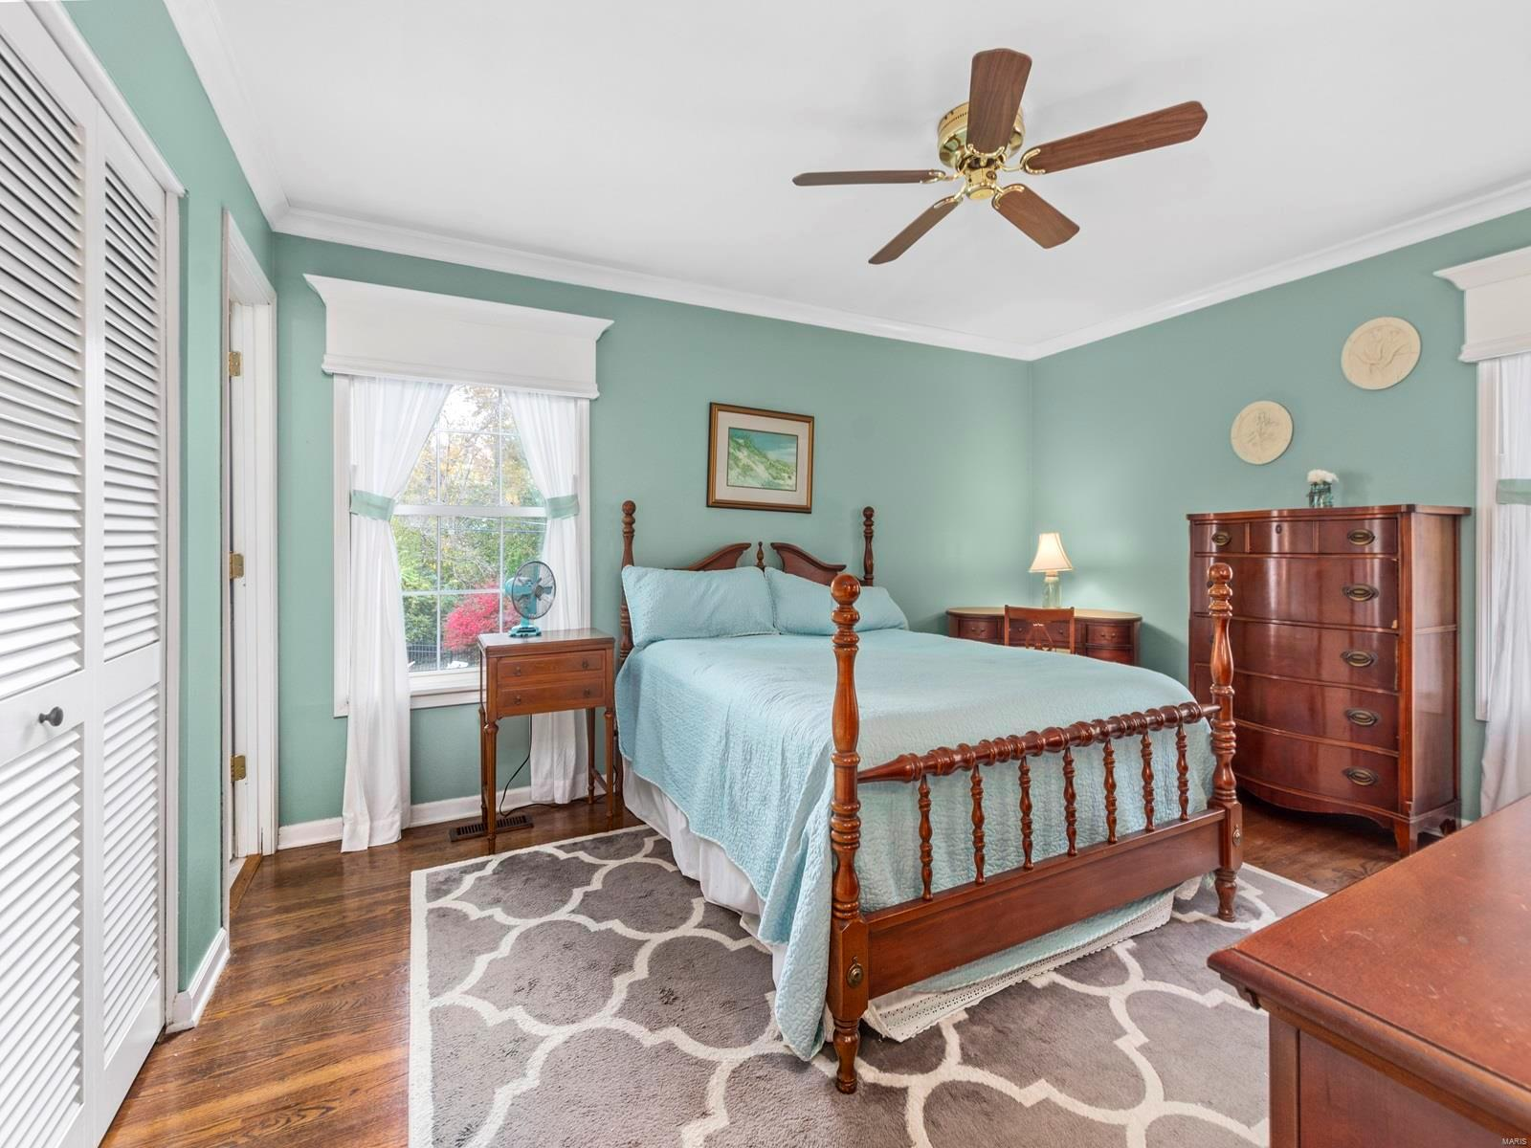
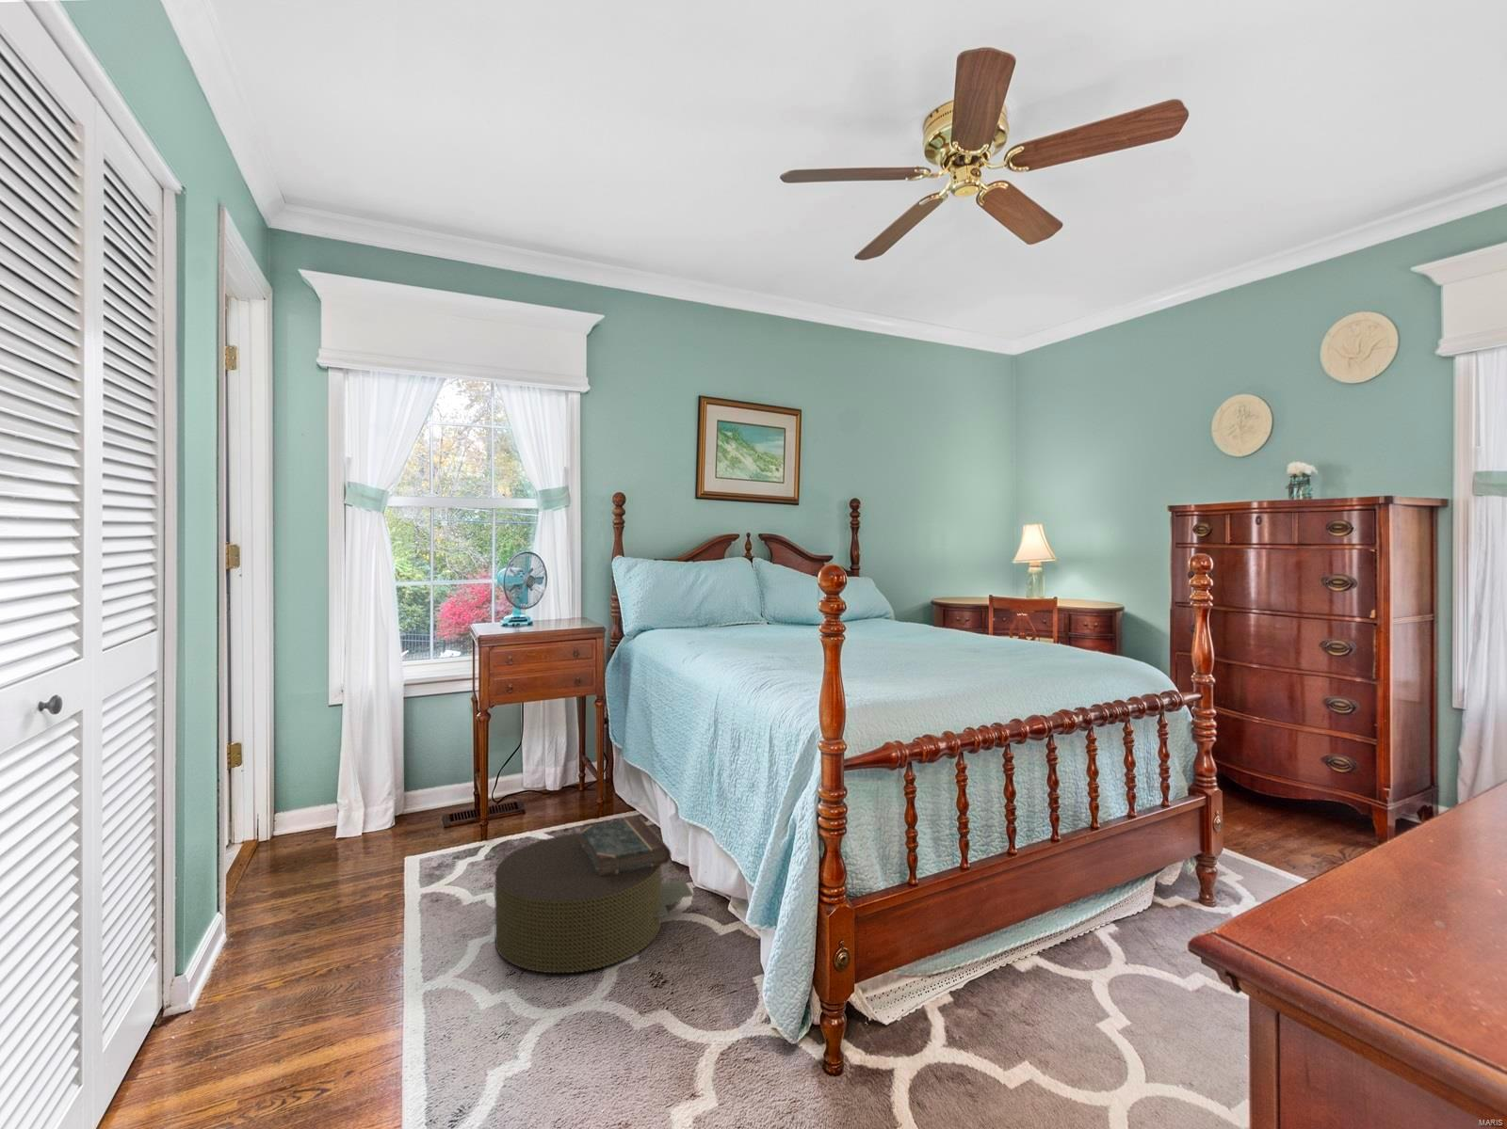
+ book [579,816,673,876]
+ storage ottoman [495,831,695,974]
